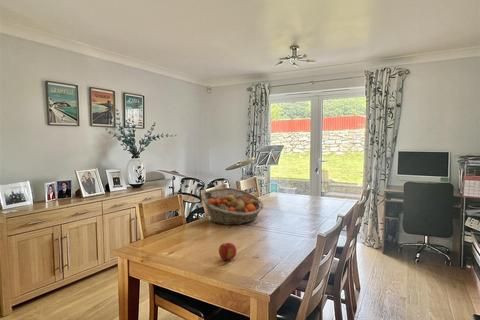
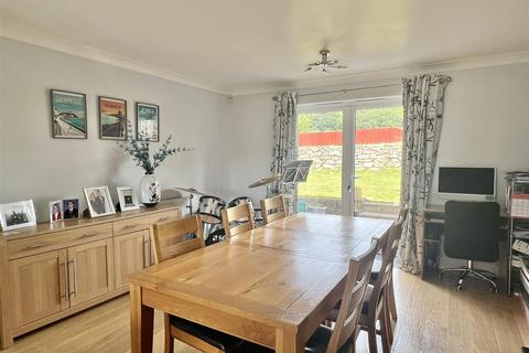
- fruit basket [200,187,264,226]
- apple [218,242,237,261]
